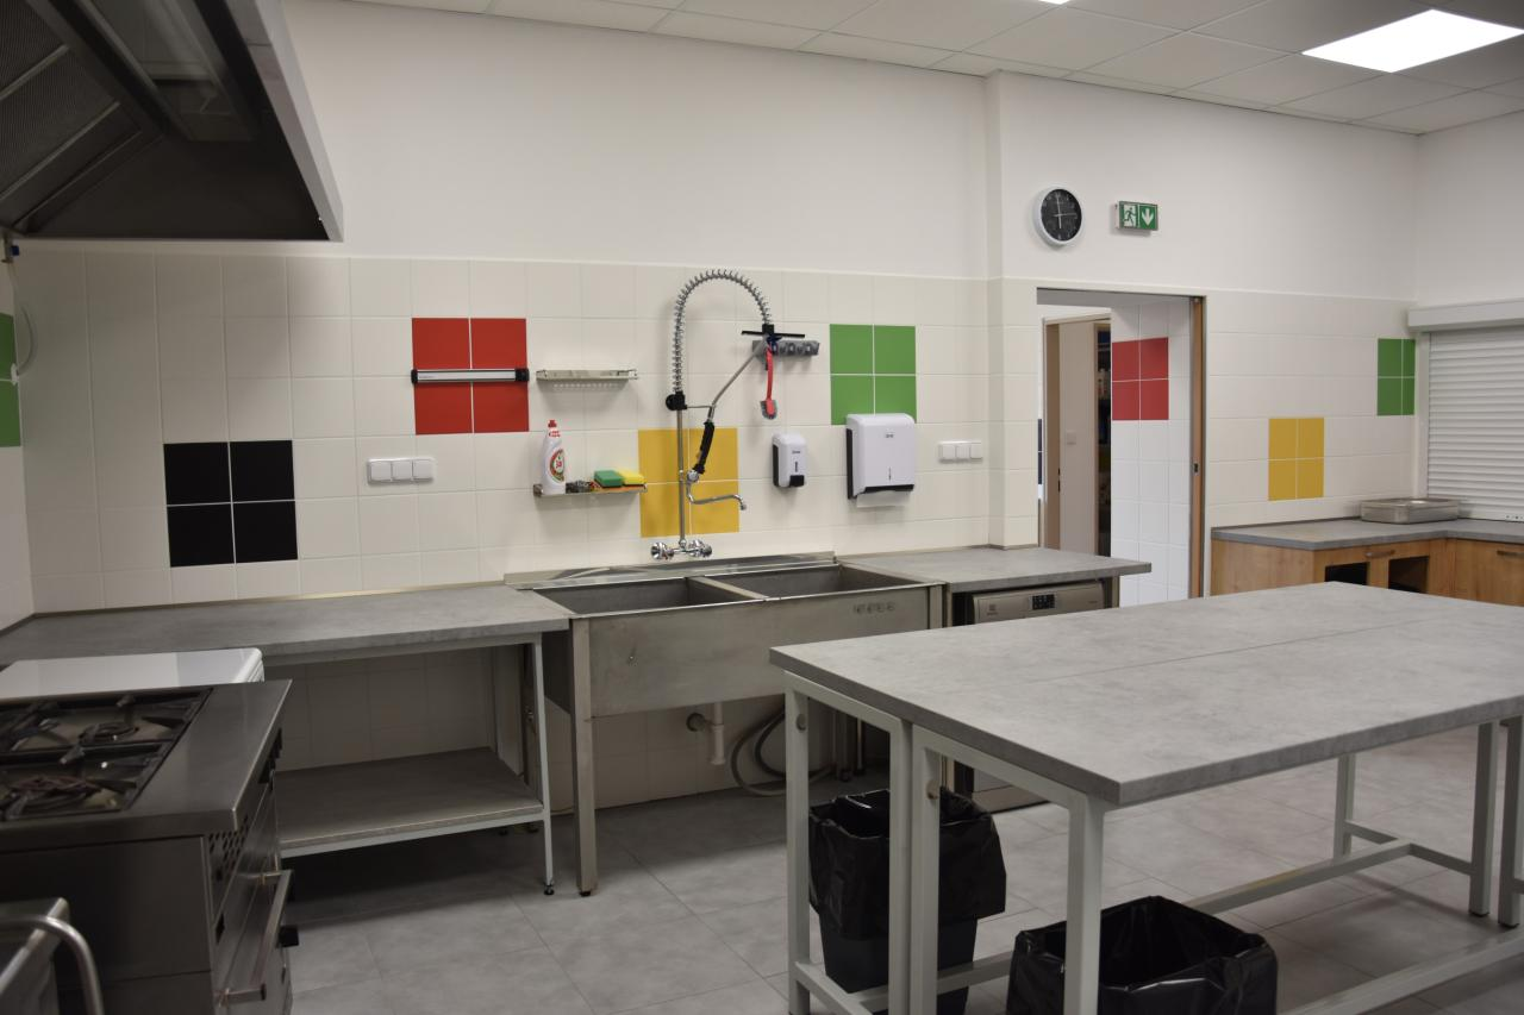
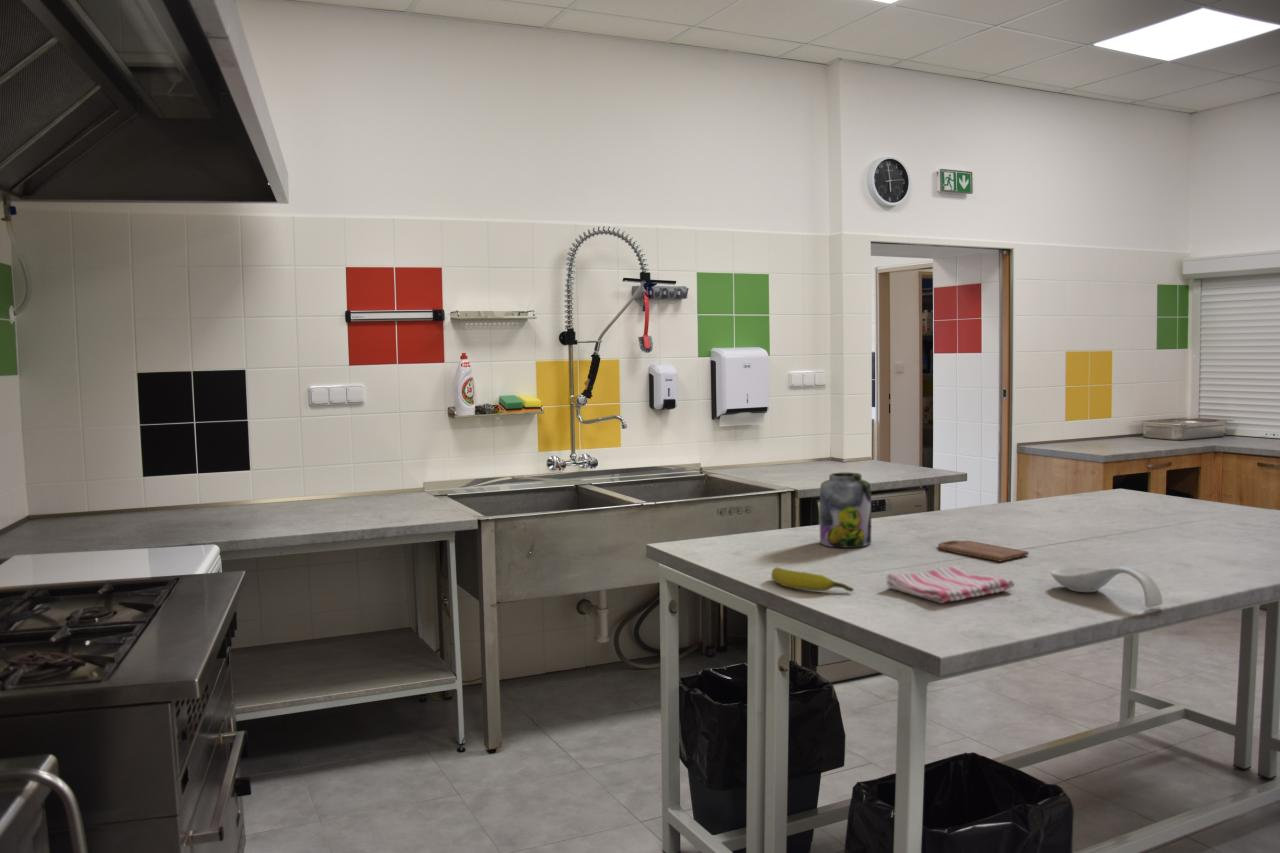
+ jar [819,472,872,549]
+ spoon rest [1050,565,1164,608]
+ banana [770,566,855,592]
+ cutting board [937,540,1030,562]
+ dish towel [885,566,1015,604]
